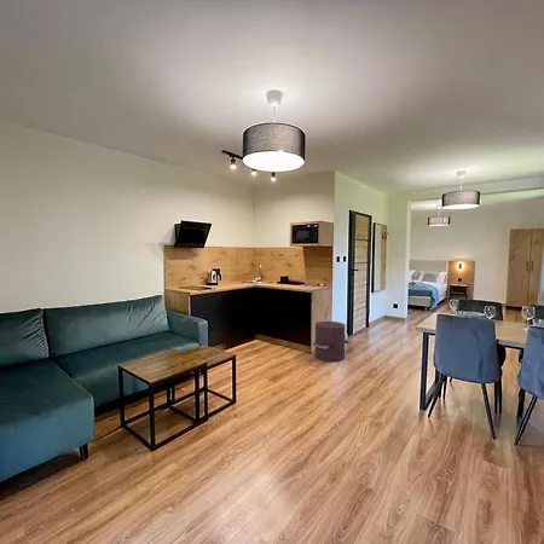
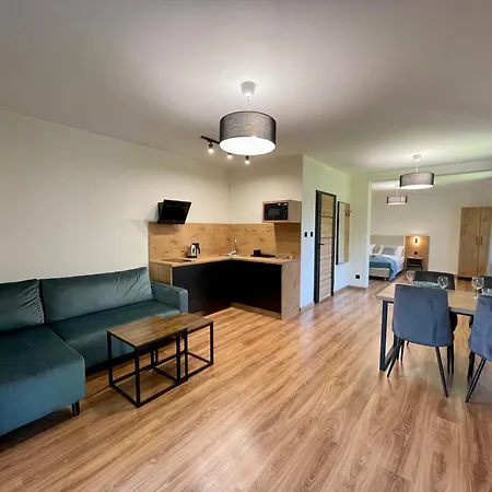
- trash can [311,320,351,363]
